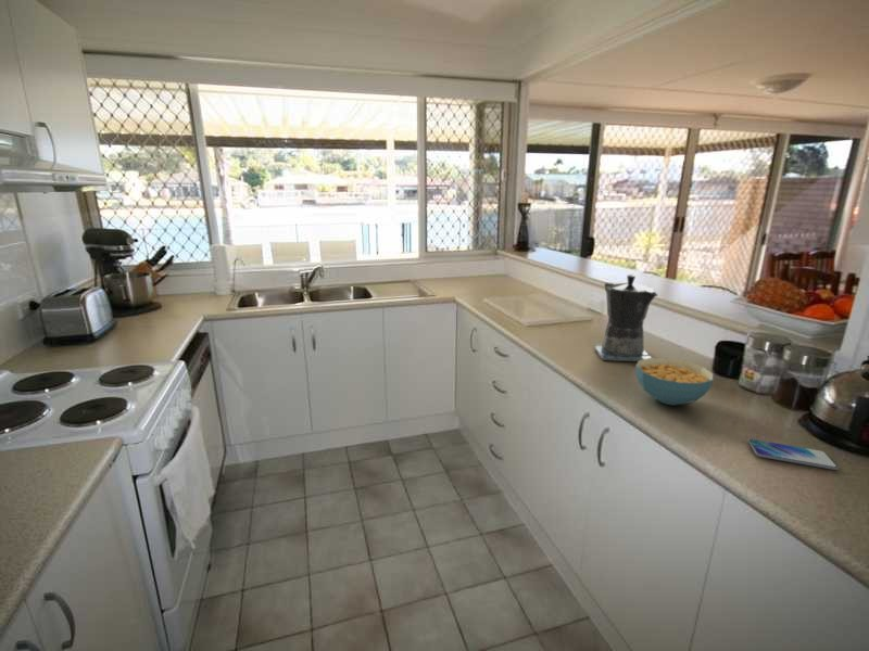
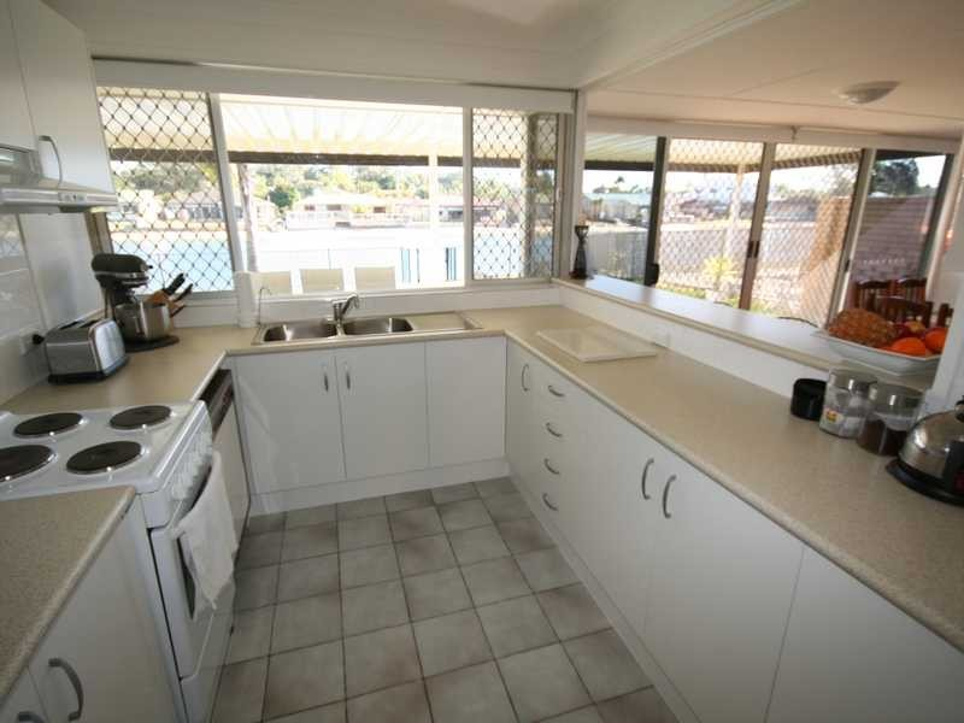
- cereal bowl [634,357,715,406]
- smartphone [747,438,840,471]
- coffee maker [592,273,659,362]
